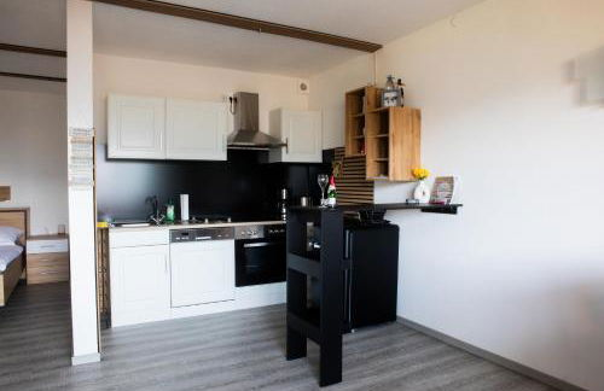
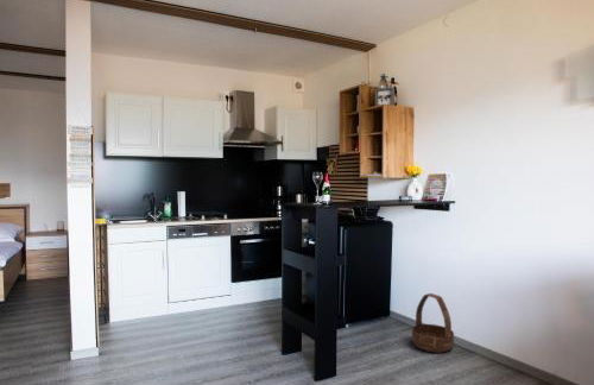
+ basket [411,292,455,354]
